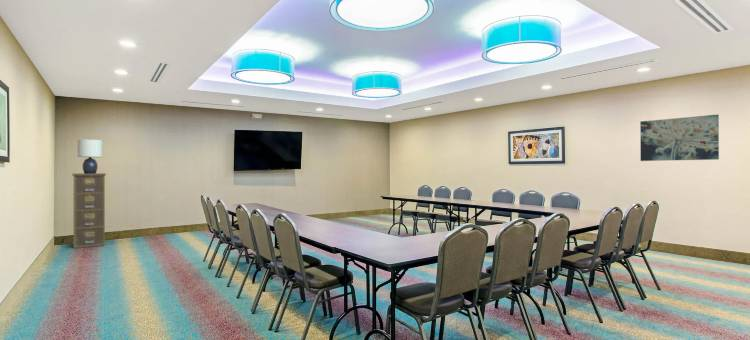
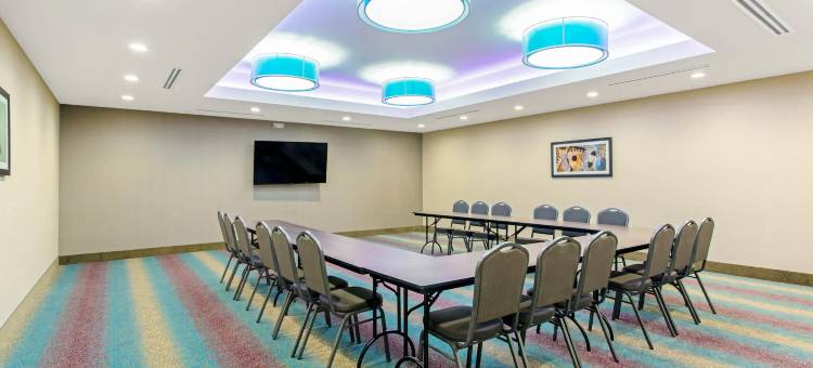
- wall art [639,114,720,162]
- lamp [77,138,103,174]
- filing cabinet [71,172,107,249]
